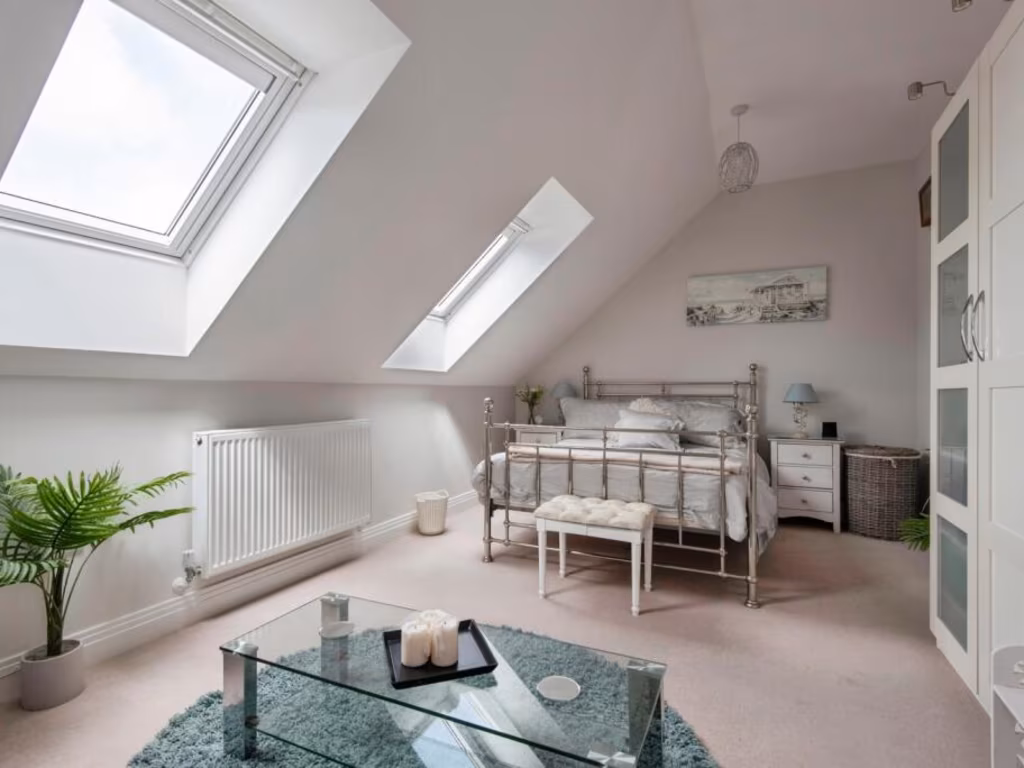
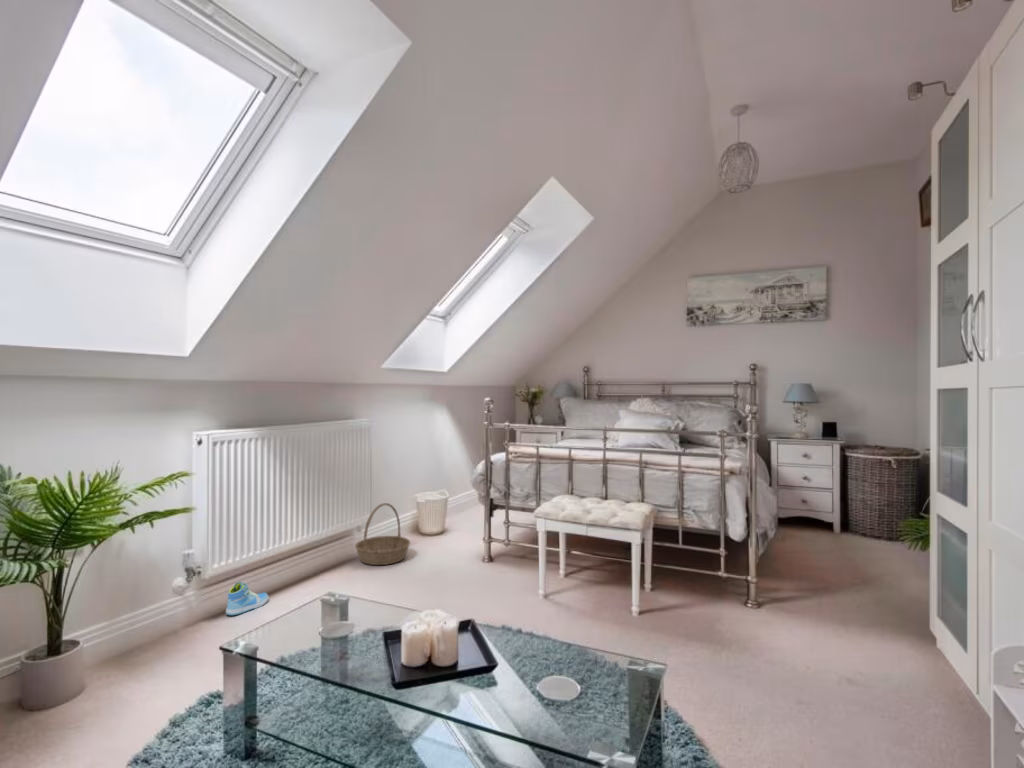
+ sneaker [225,581,270,616]
+ basket [354,502,411,566]
